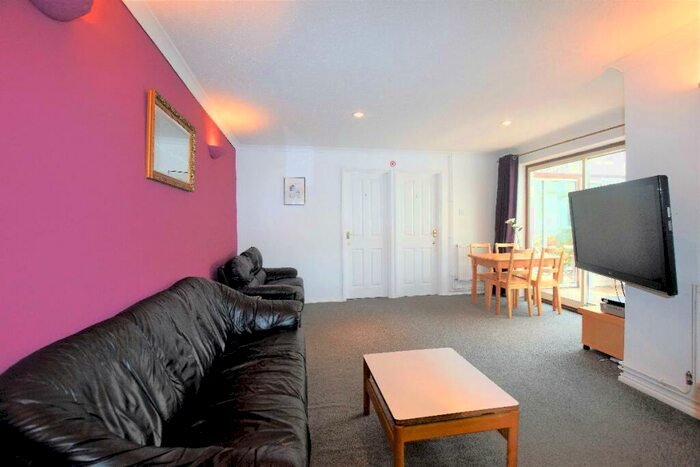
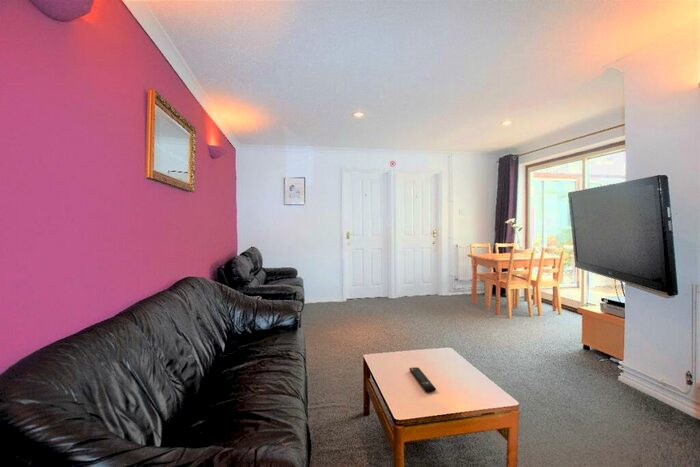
+ remote control [409,366,437,393]
